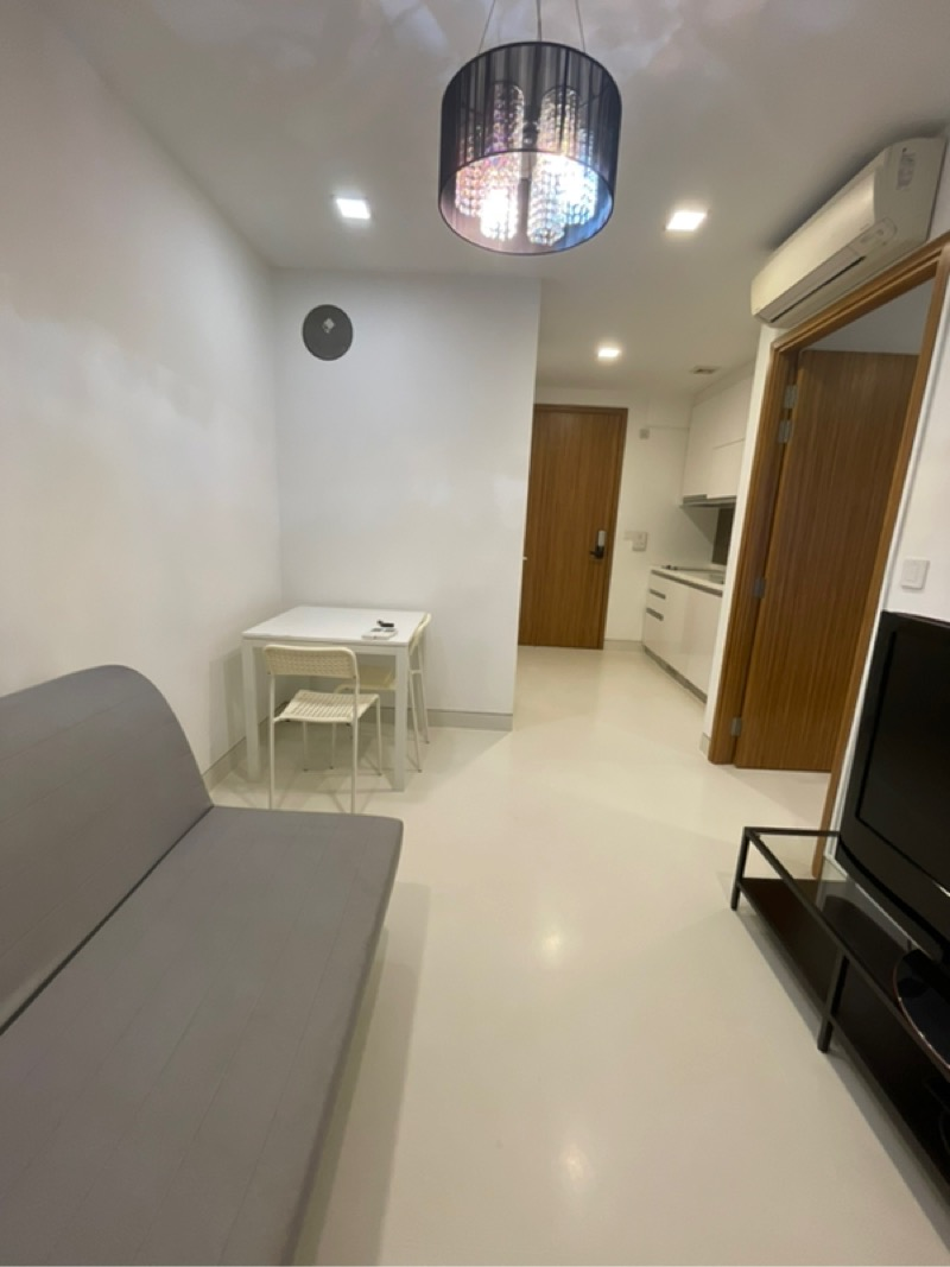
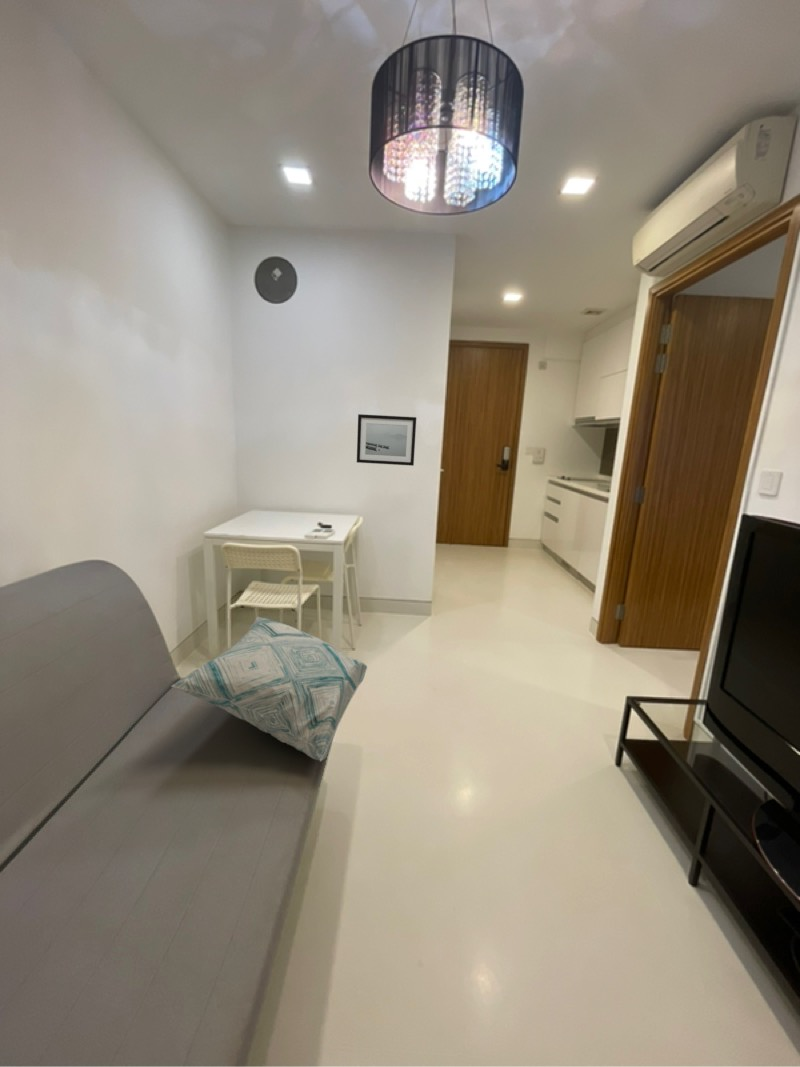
+ wall art [356,413,417,467]
+ decorative pillow [170,616,368,763]
